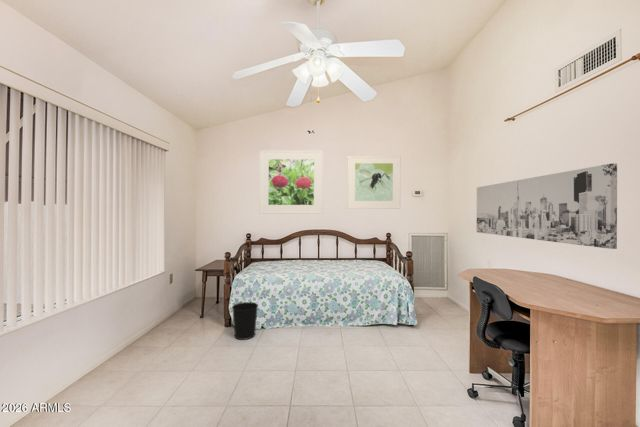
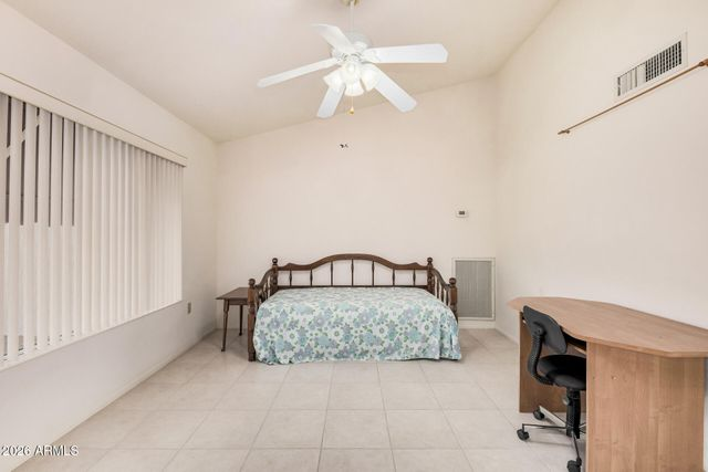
- wall art [476,163,618,250]
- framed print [346,155,402,210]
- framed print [258,149,324,215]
- wastebasket [231,301,259,341]
